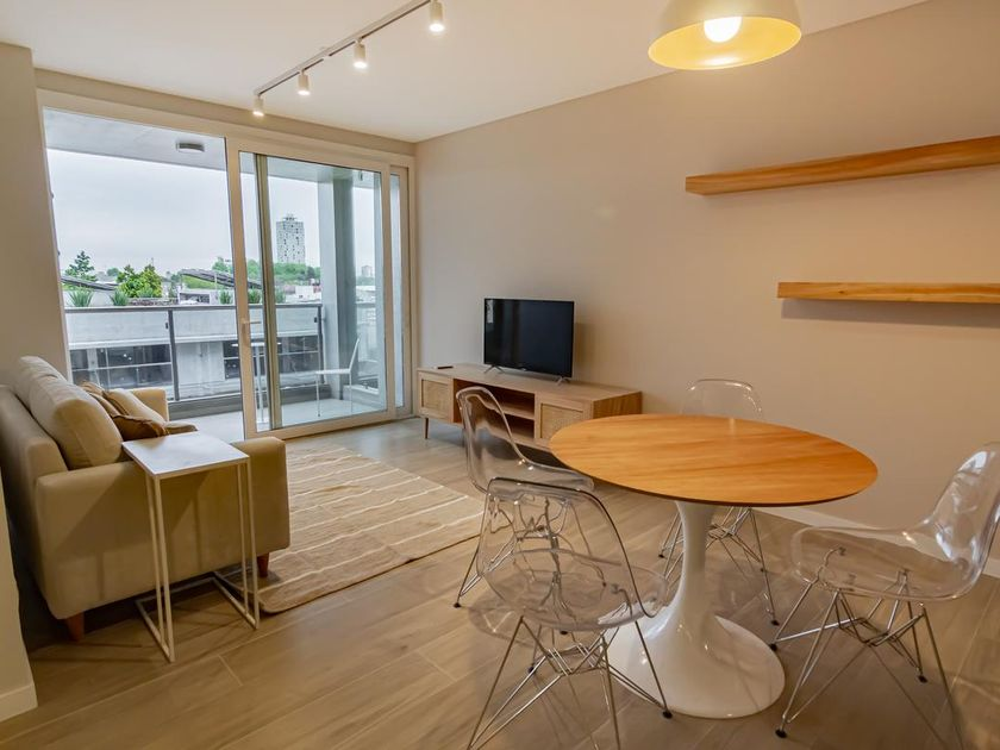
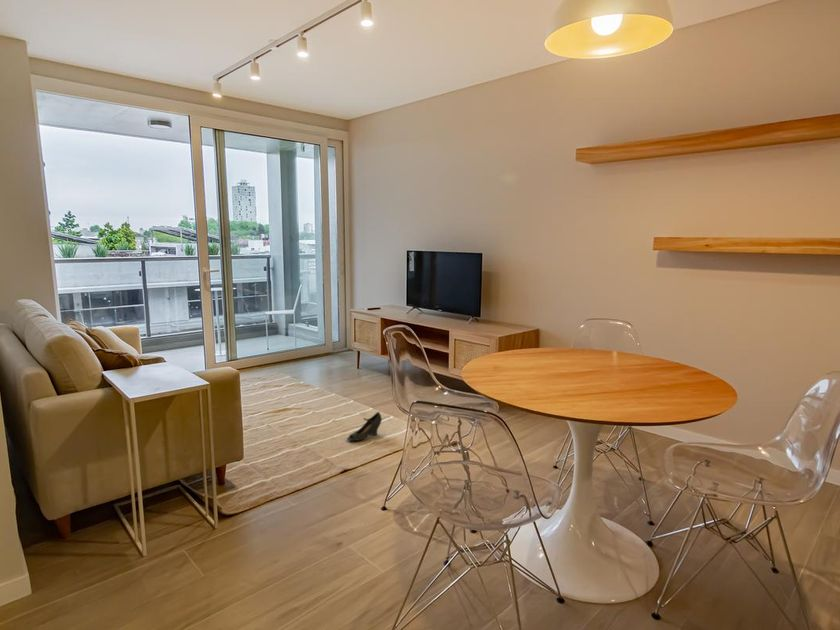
+ shoe [346,411,383,442]
